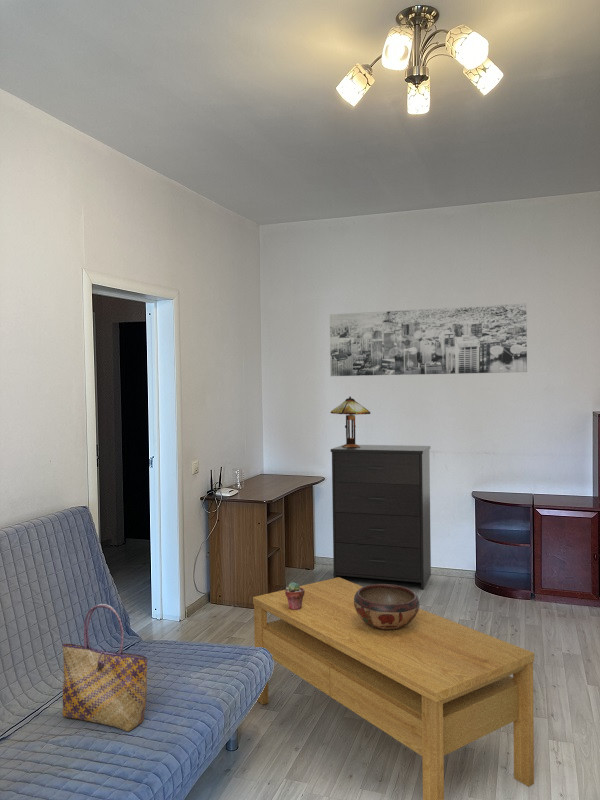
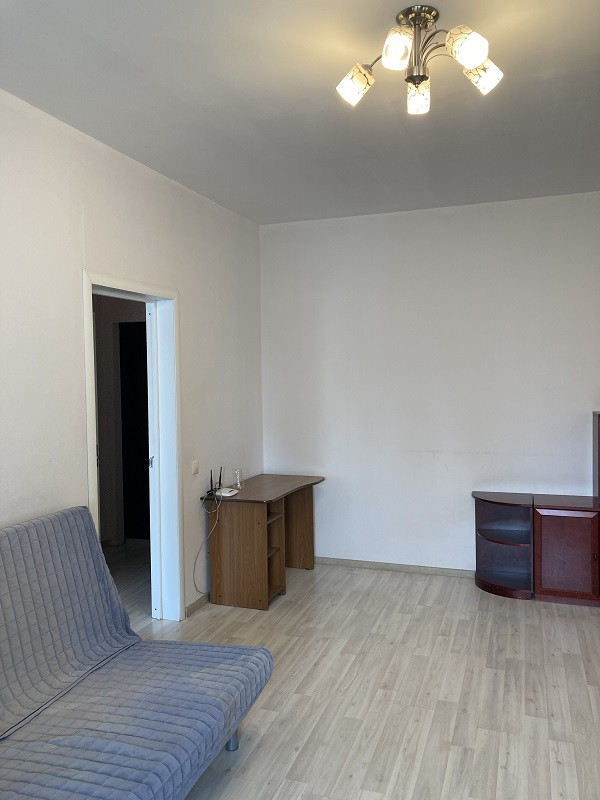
- potted succulent [285,581,305,610]
- coffee table [252,577,535,800]
- decorative bowl [354,583,421,630]
- dresser [330,444,432,590]
- table lamp [330,395,371,448]
- tote bag [62,603,148,732]
- wall art [329,303,528,377]
